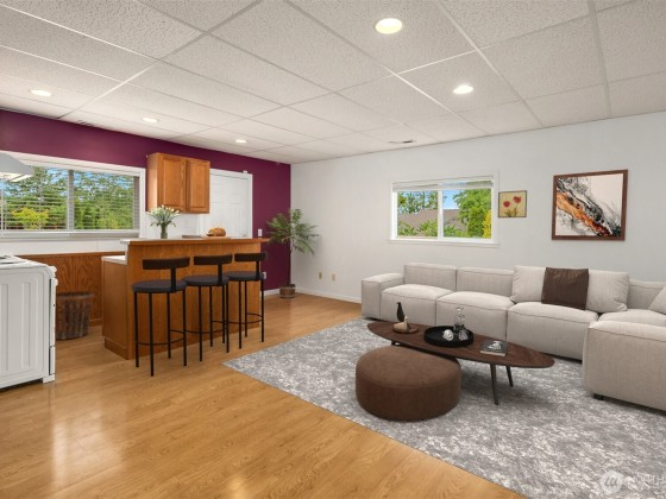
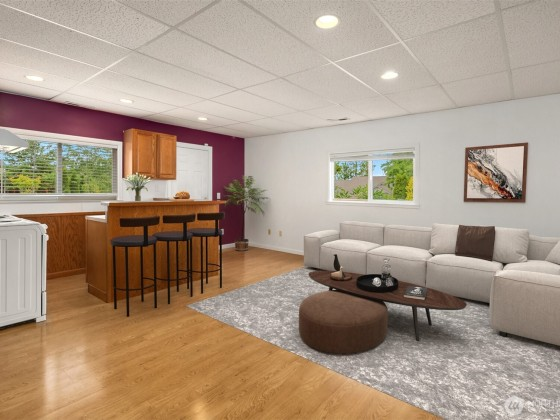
- basket [55,290,95,341]
- wall art [497,189,528,219]
